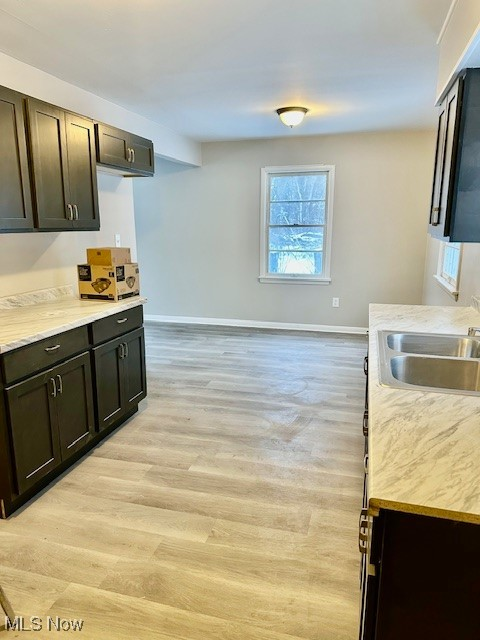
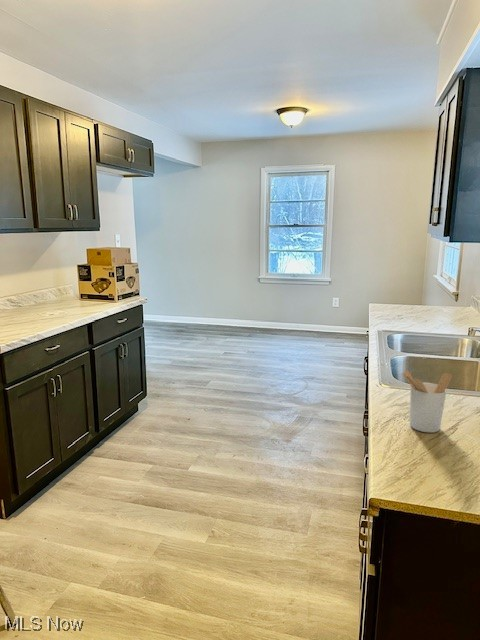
+ utensil holder [401,370,453,434]
